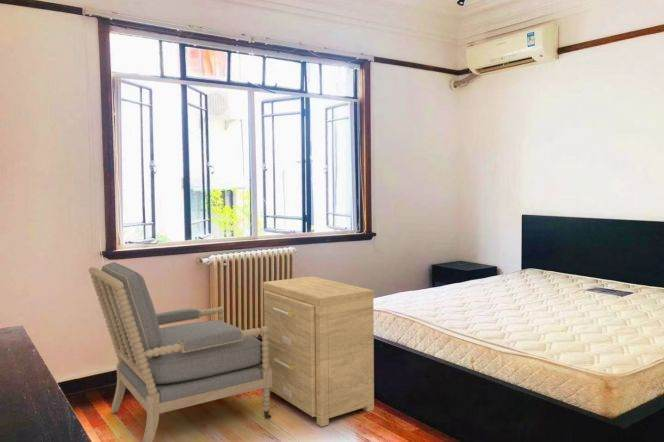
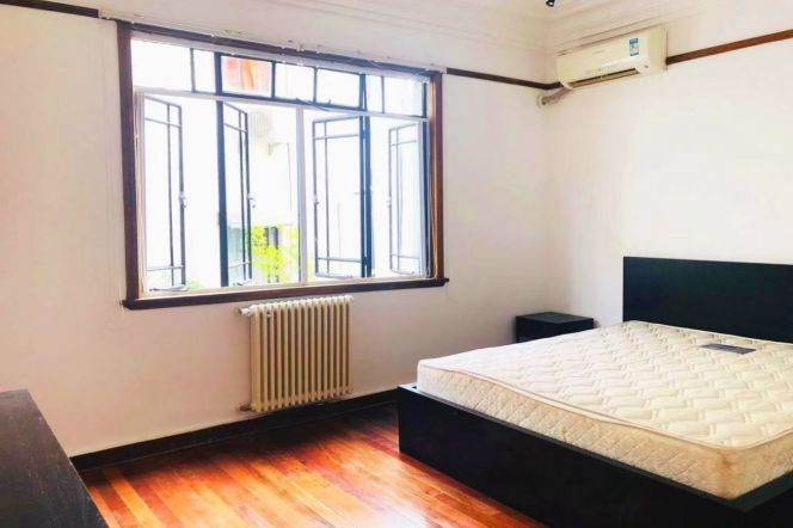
- armchair [88,261,272,442]
- side table [262,275,375,427]
